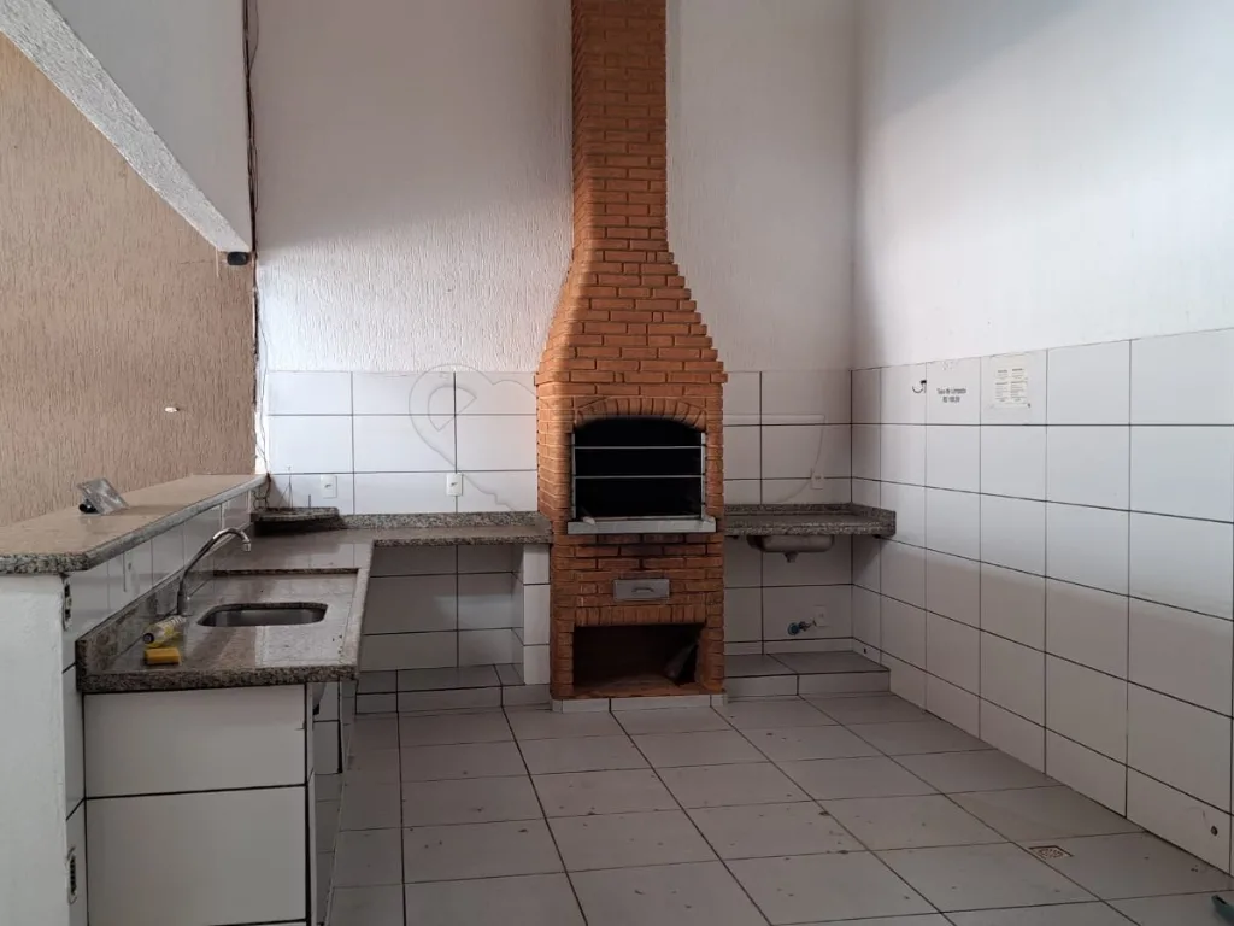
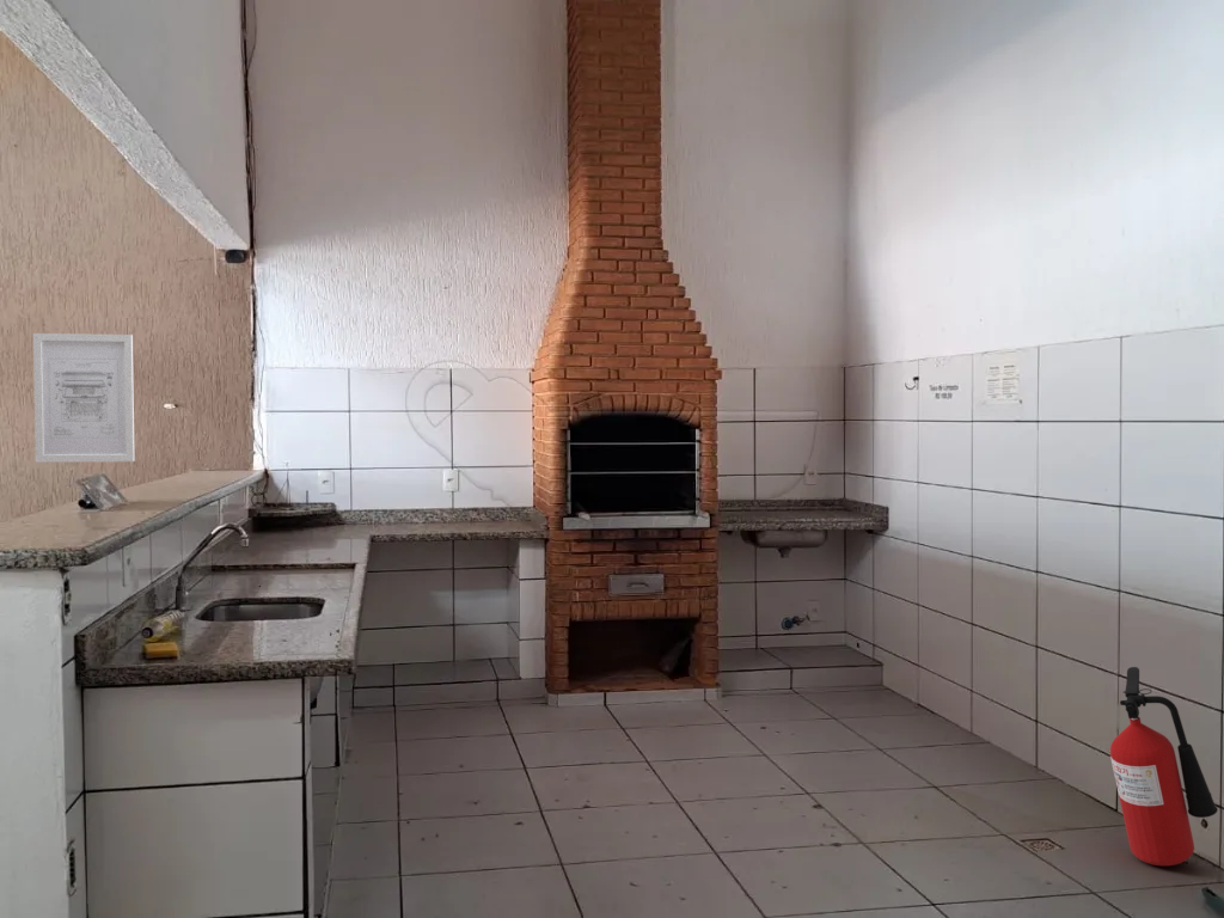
+ fire extinguisher [1109,666,1219,867]
+ wall art [32,332,135,464]
